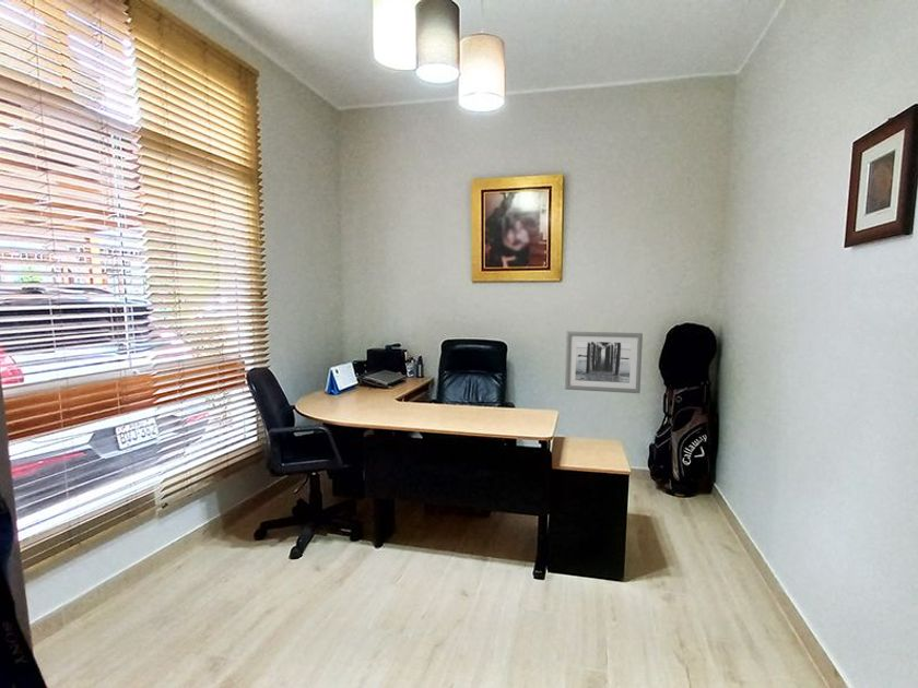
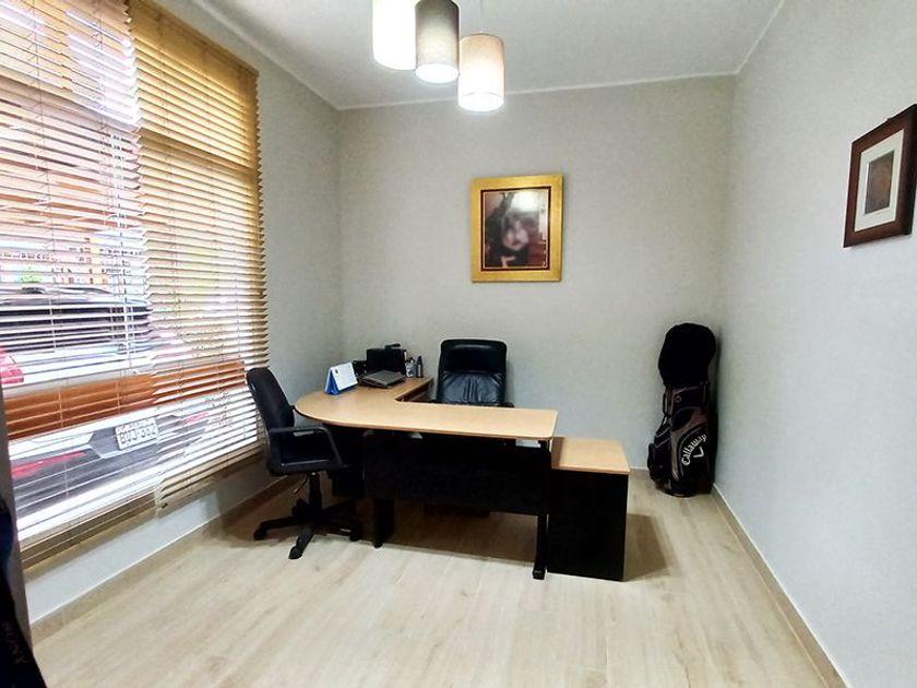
- wall art [564,331,644,394]
